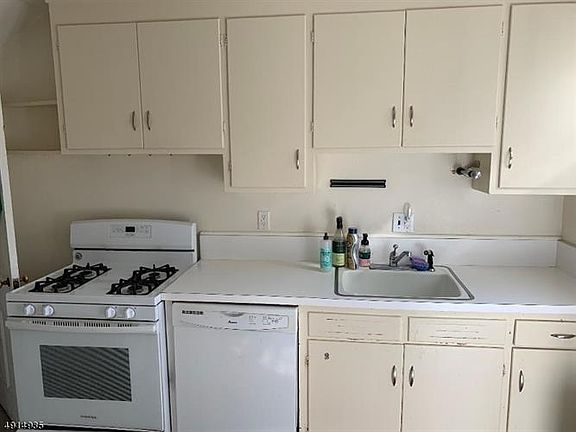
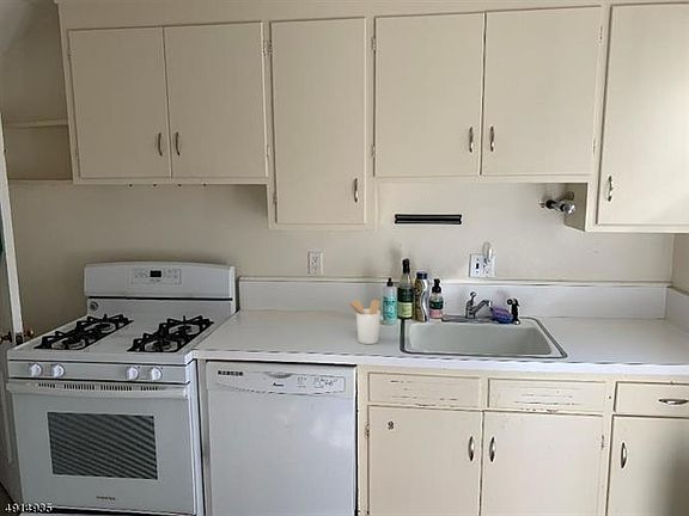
+ utensil holder [346,299,382,345]
